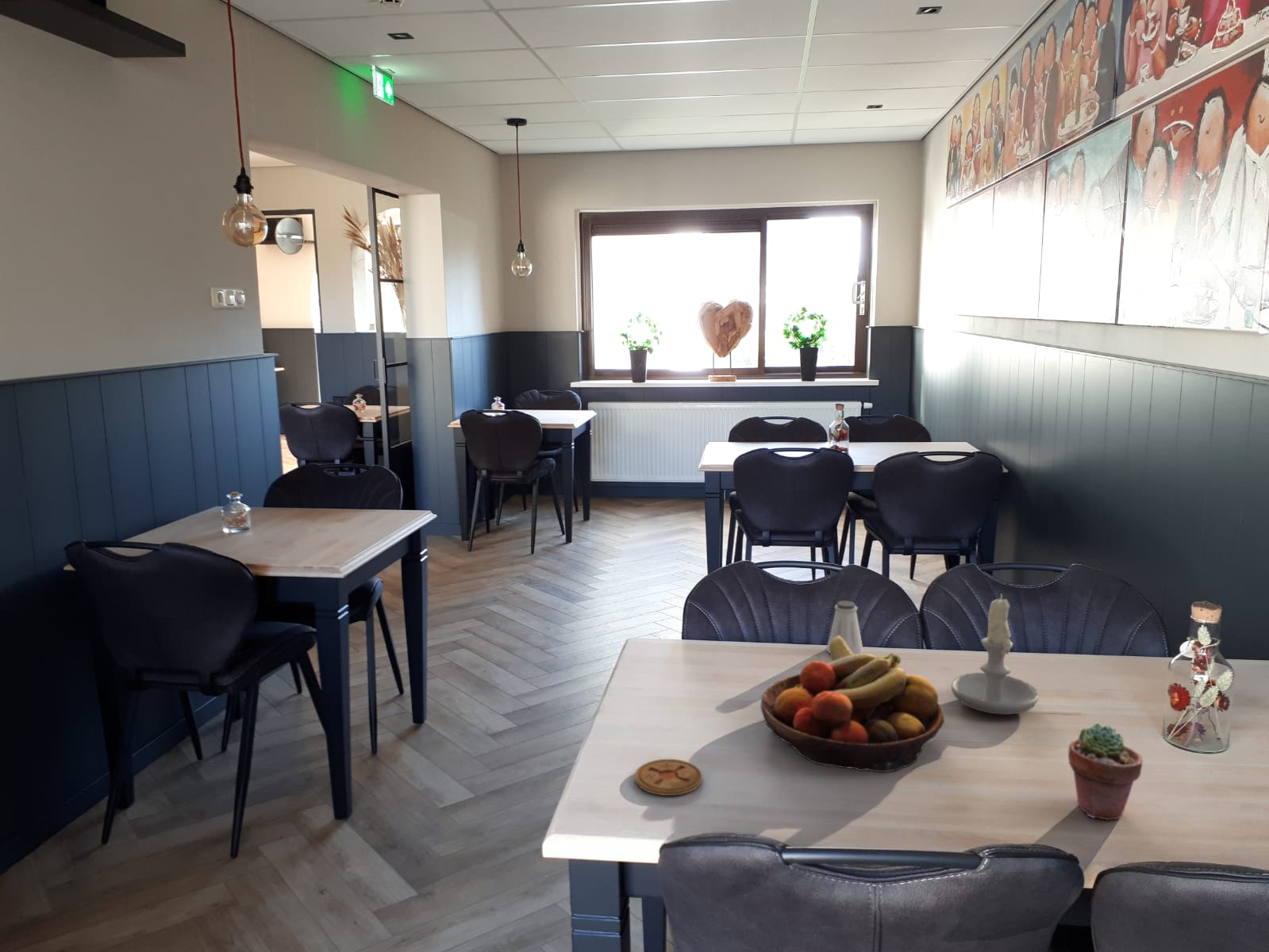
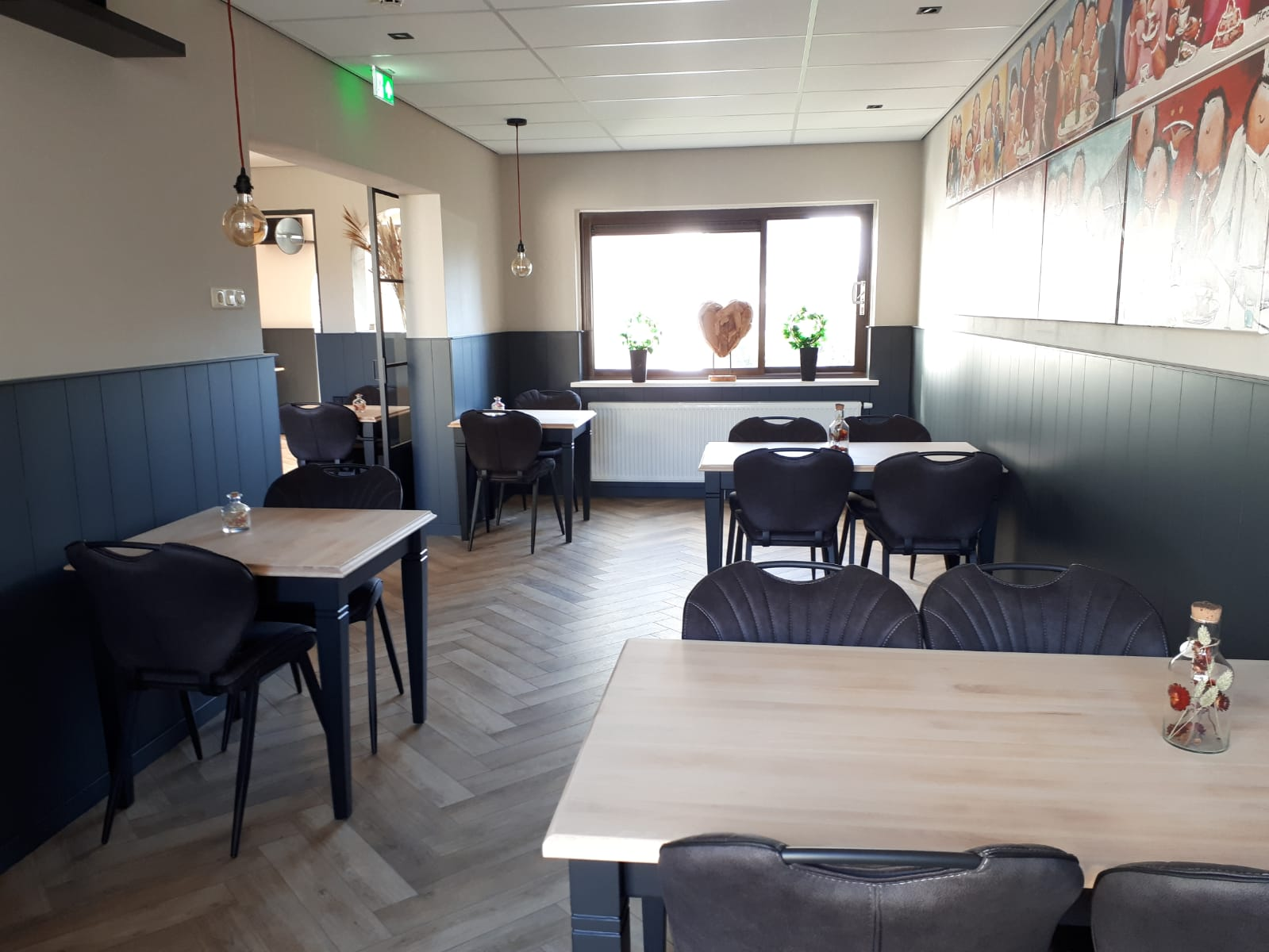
- saltshaker [825,600,864,655]
- candle [951,593,1039,716]
- coaster [634,758,703,797]
- fruit bowl [759,635,945,773]
- potted succulent [1067,723,1144,821]
